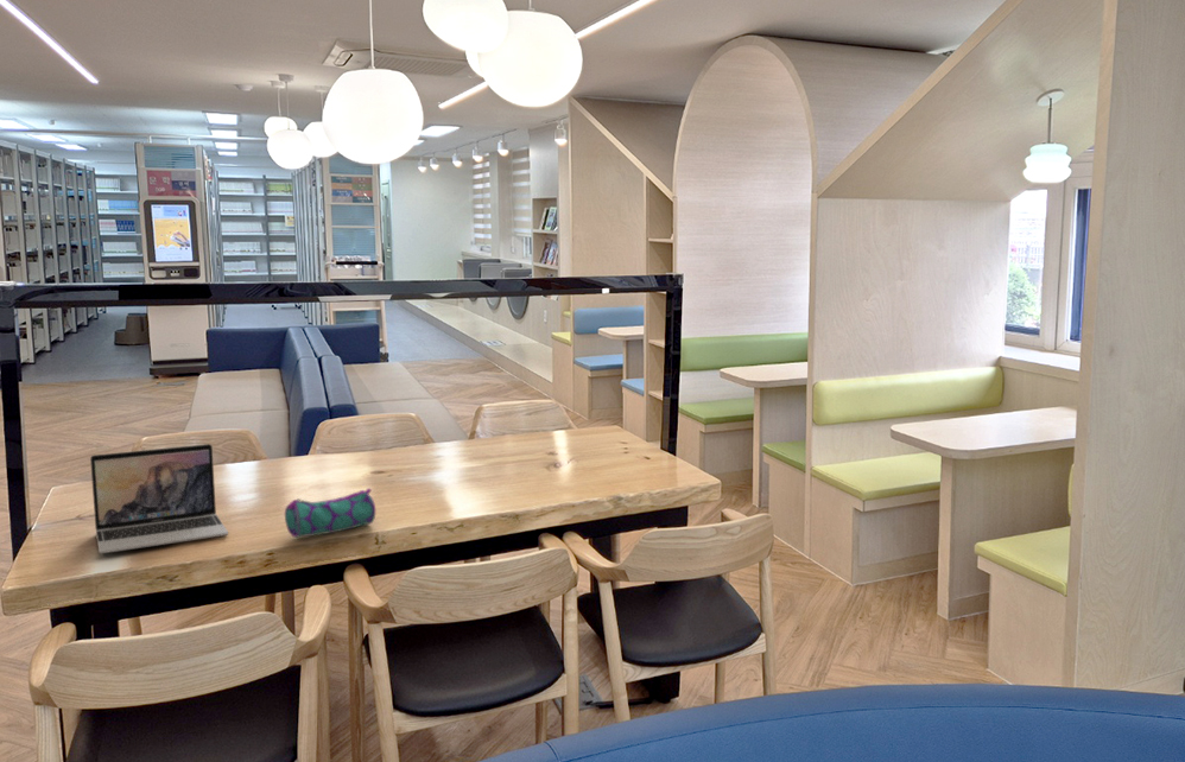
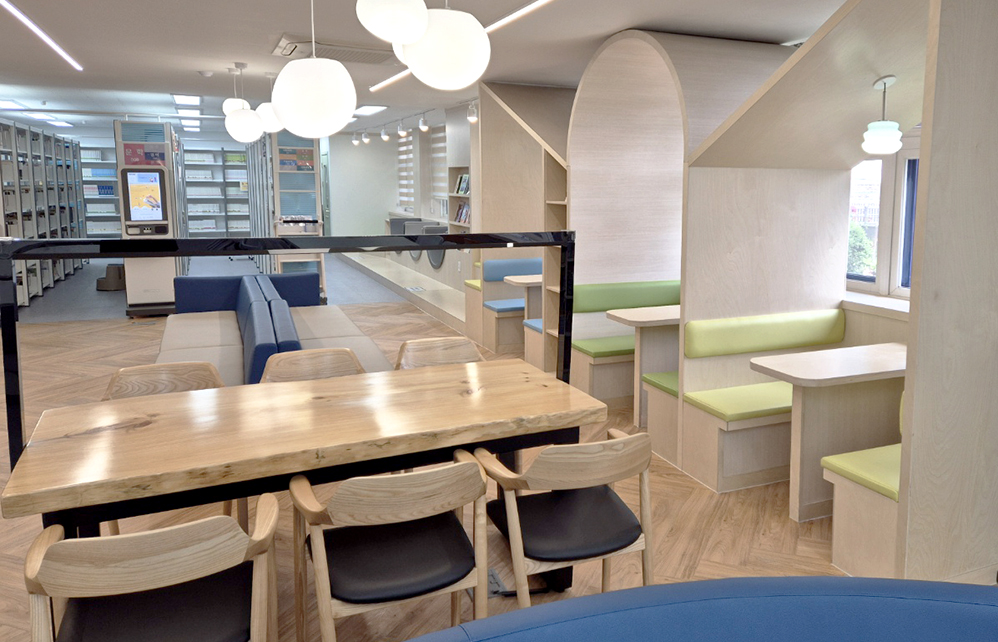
- laptop [89,443,229,554]
- pencil case [284,487,376,539]
